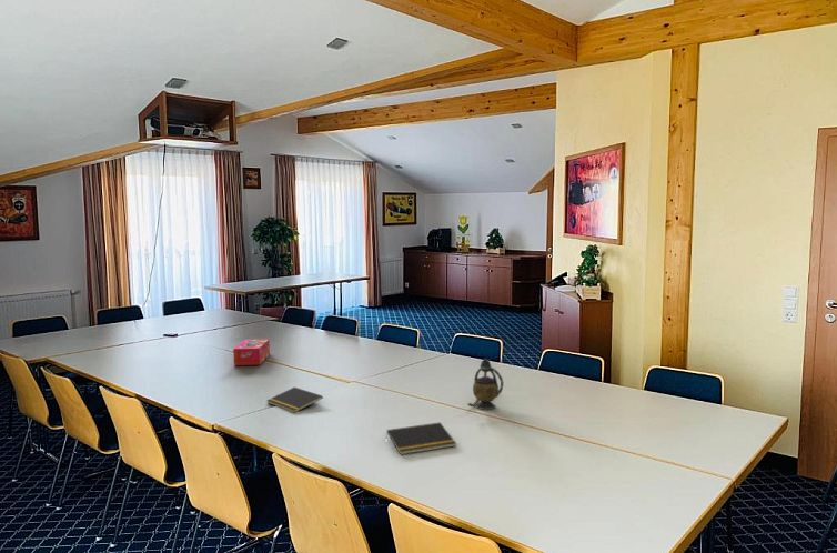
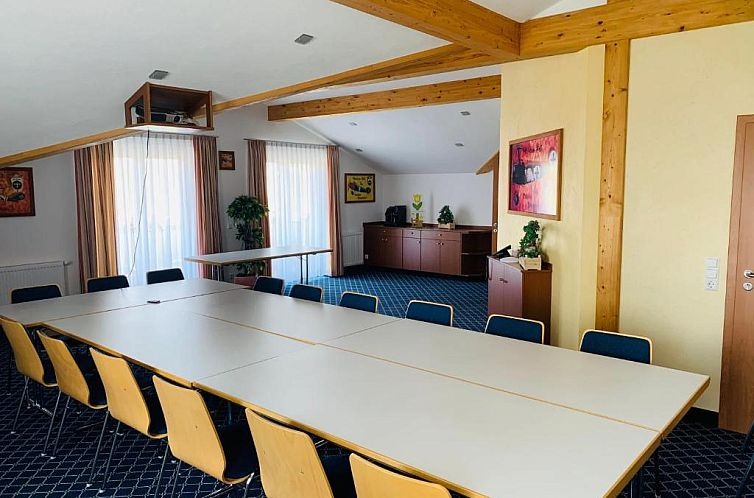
- notepad [265,386,324,414]
- notepad [385,421,457,455]
- teapot [466,356,504,411]
- tissue box [232,339,271,366]
